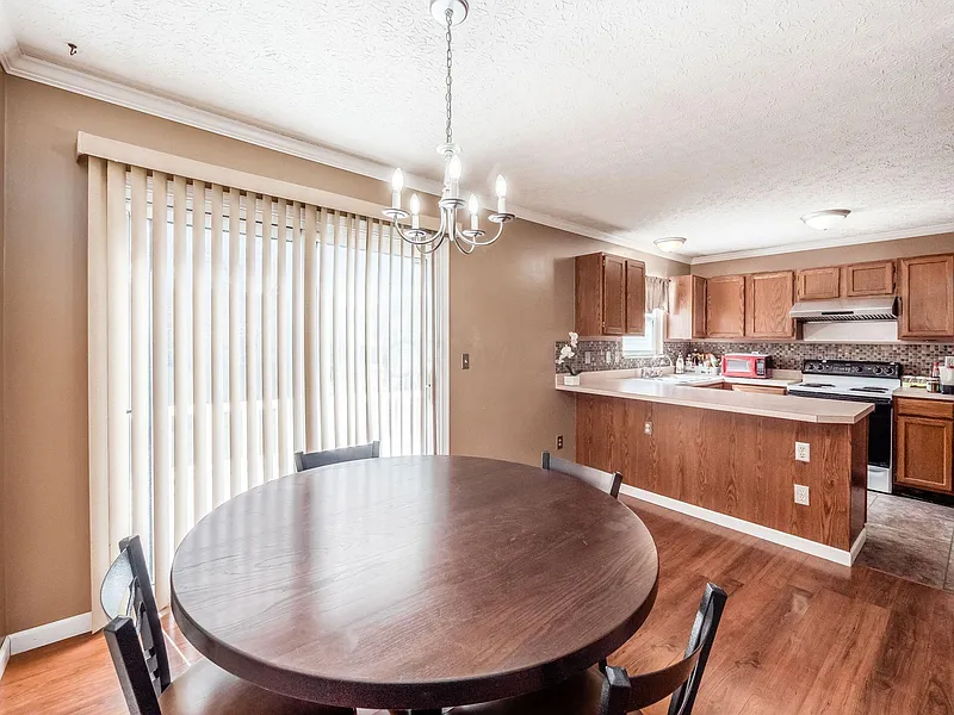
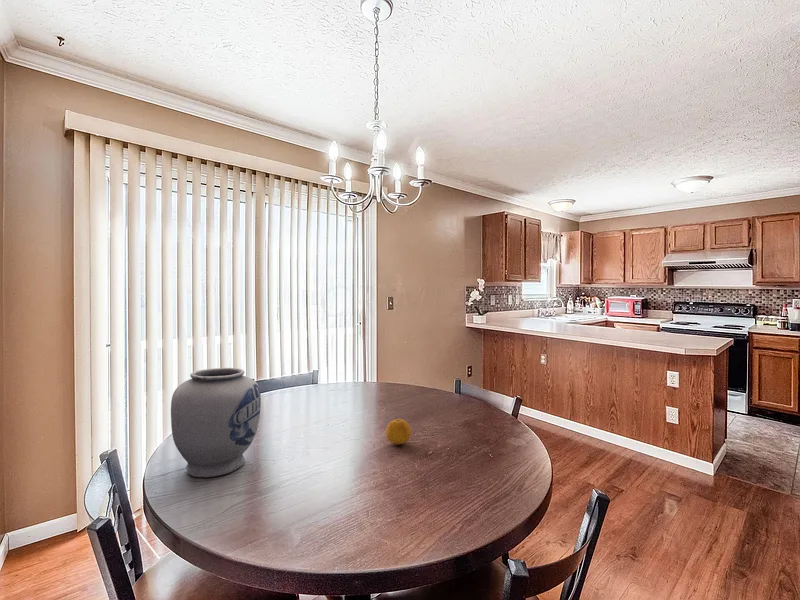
+ vase [170,367,262,478]
+ fruit [385,418,412,445]
